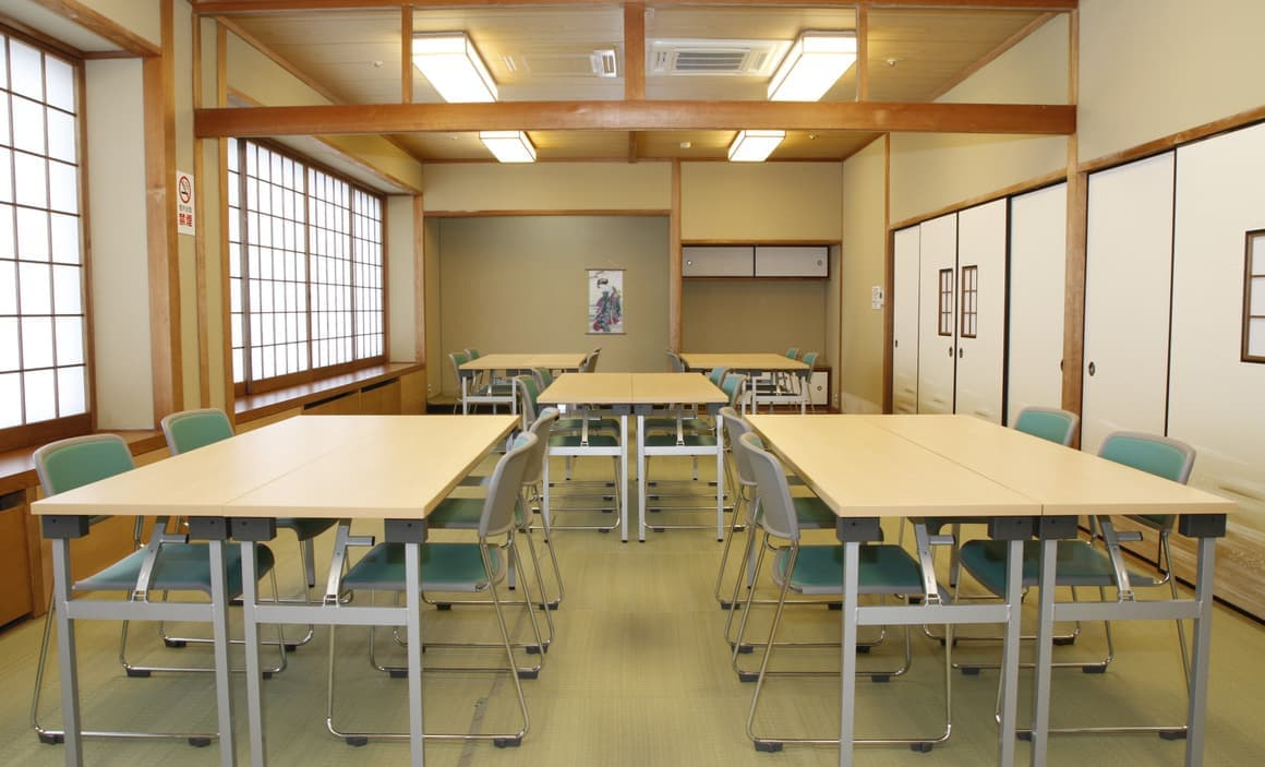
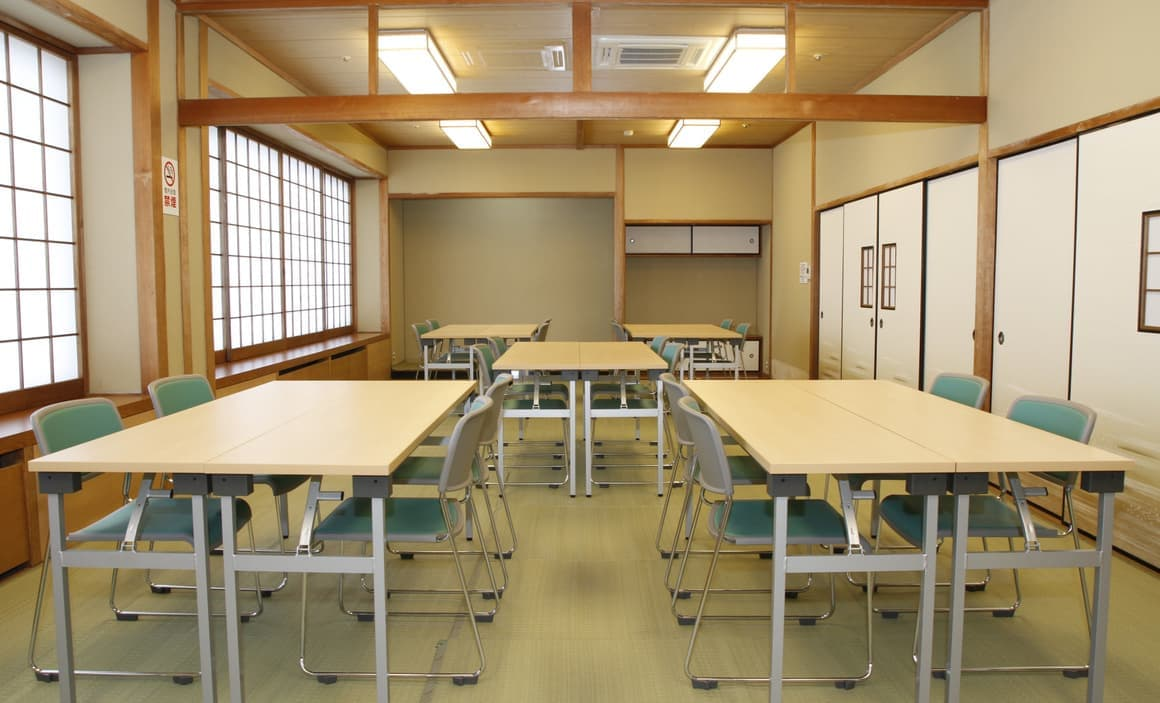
- wall scroll [585,261,628,336]
